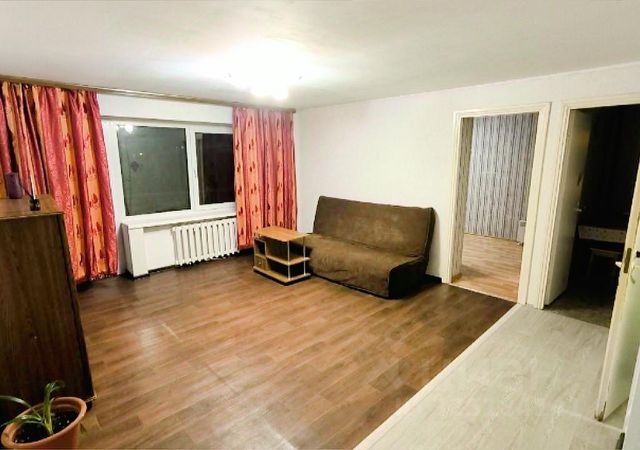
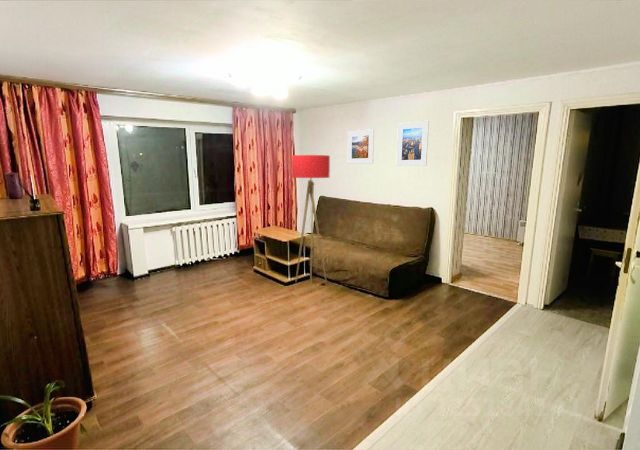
+ floor lamp [291,154,331,293]
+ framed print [395,120,430,167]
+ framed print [347,128,375,165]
